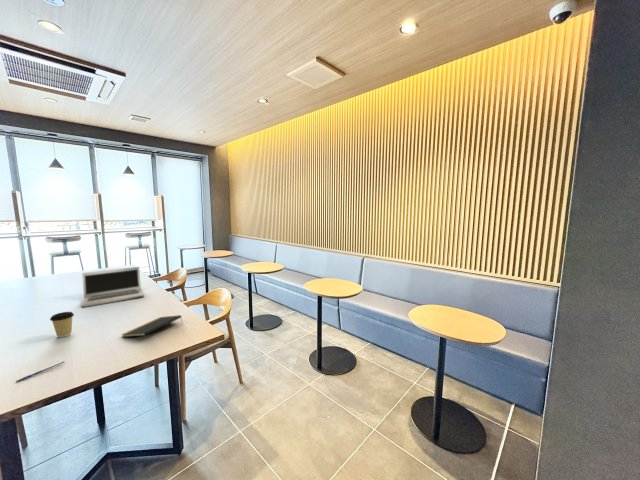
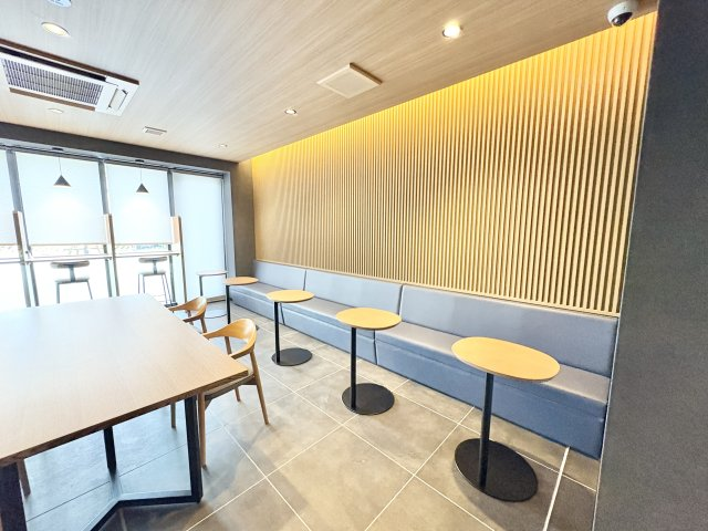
- notepad [121,314,183,338]
- laptop [81,266,145,308]
- pen [15,360,65,383]
- coffee cup [49,311,75,338]
